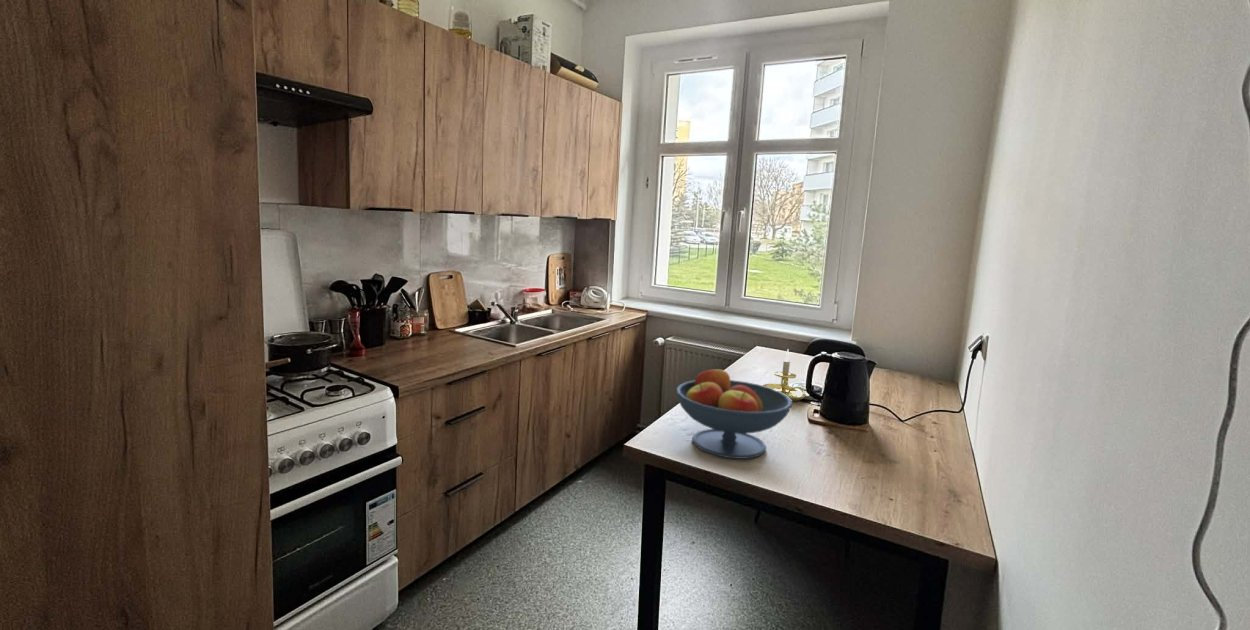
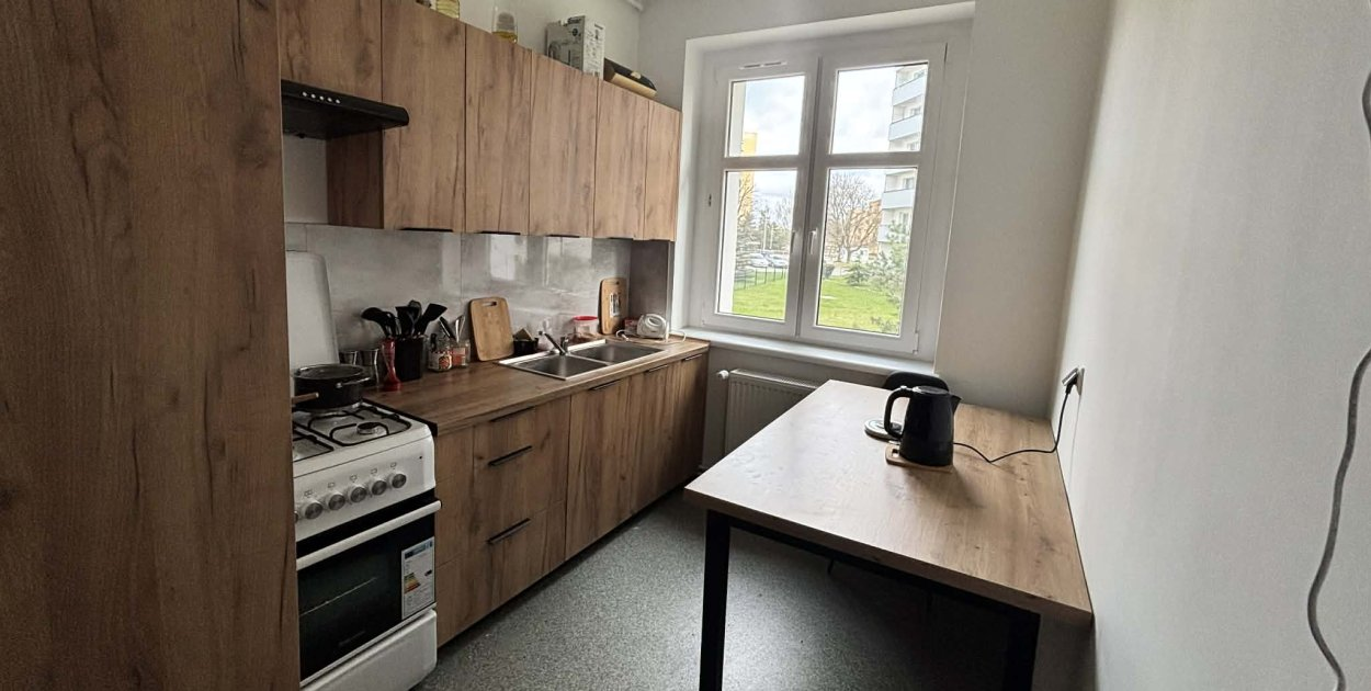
- fruit bowl [675,365,793,460]
- candle holder [762,349,808,402]
